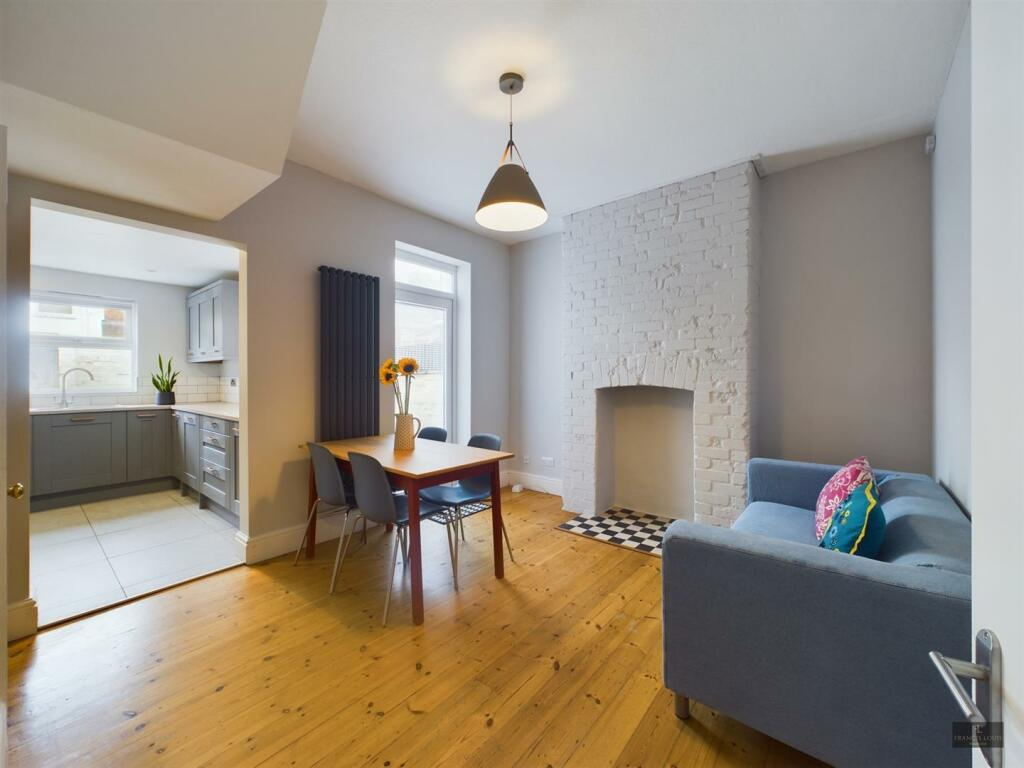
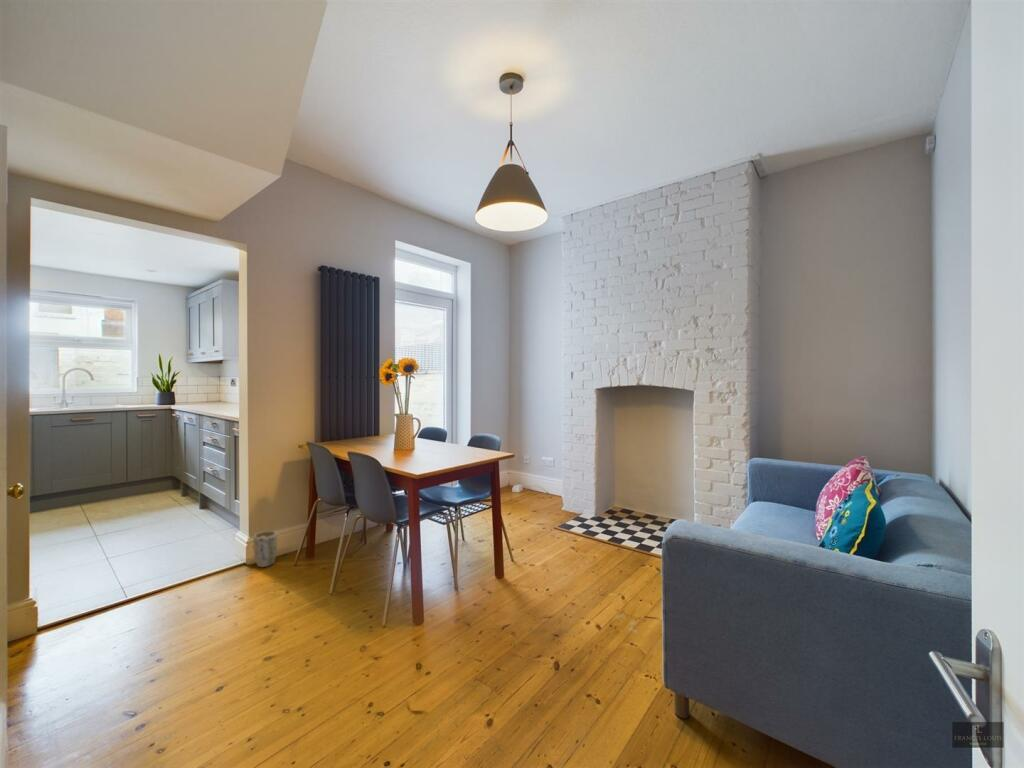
+ plant pot [253,530,278,568]
